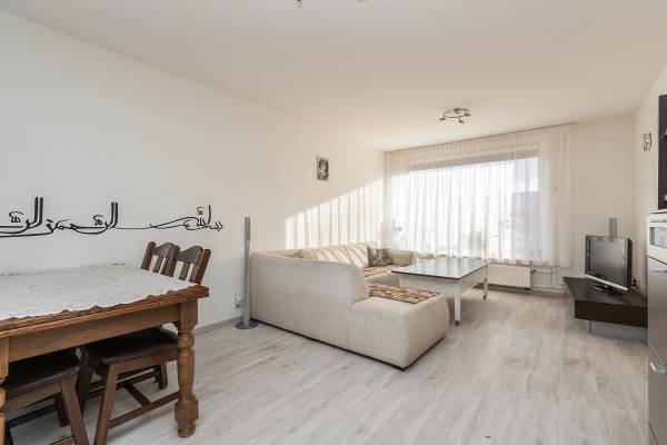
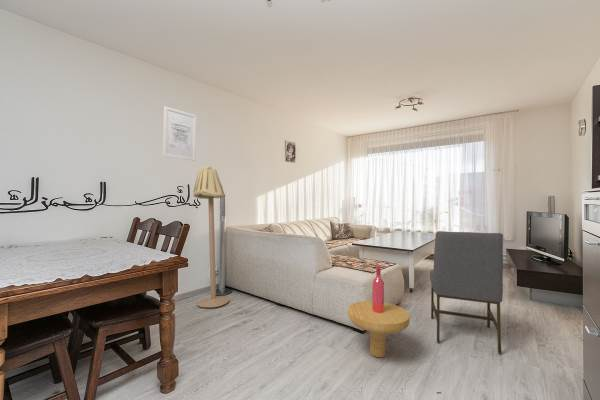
+ floor lamp [192,165,230,308]
+ wall art [162,105,198,162]
+ side table [347,264,411,358]
+ chair [429,230,504,355]
